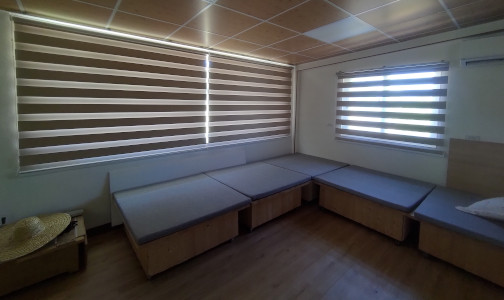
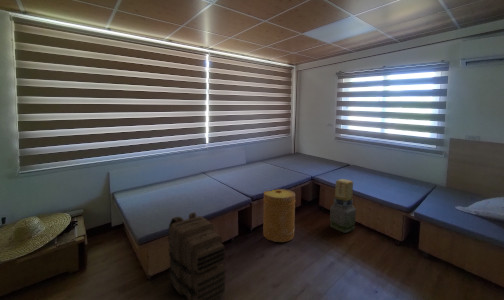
+ backpack [167,211,226,300]
+ basket [262,188,297,243]
+ lantern [329,178,357,234]
